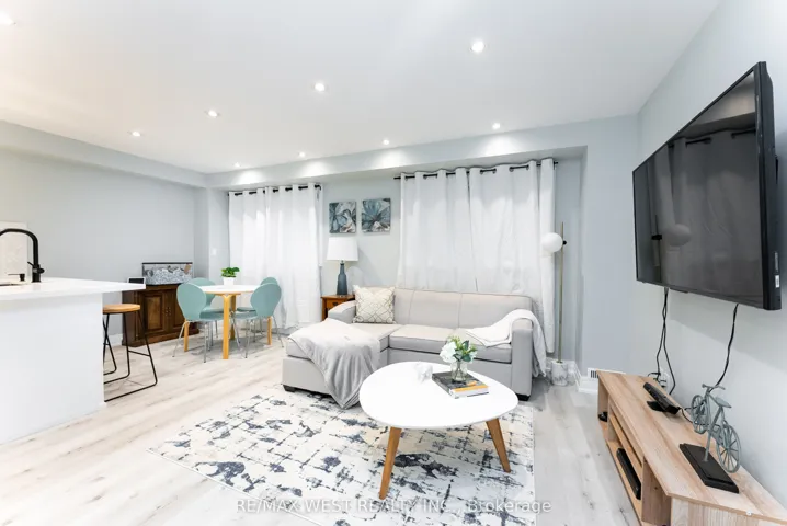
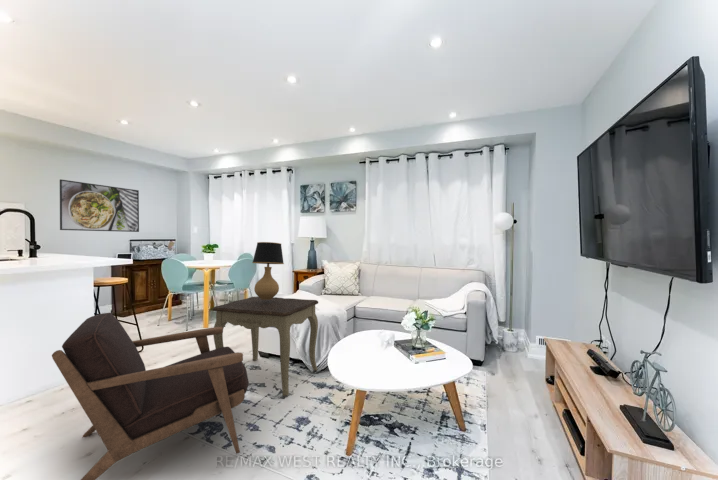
+ side table [211,296,319,397]
+ table lamp [251,241,294,300]
+ armchair [51,312,250,480]
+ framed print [59,178,140,233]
